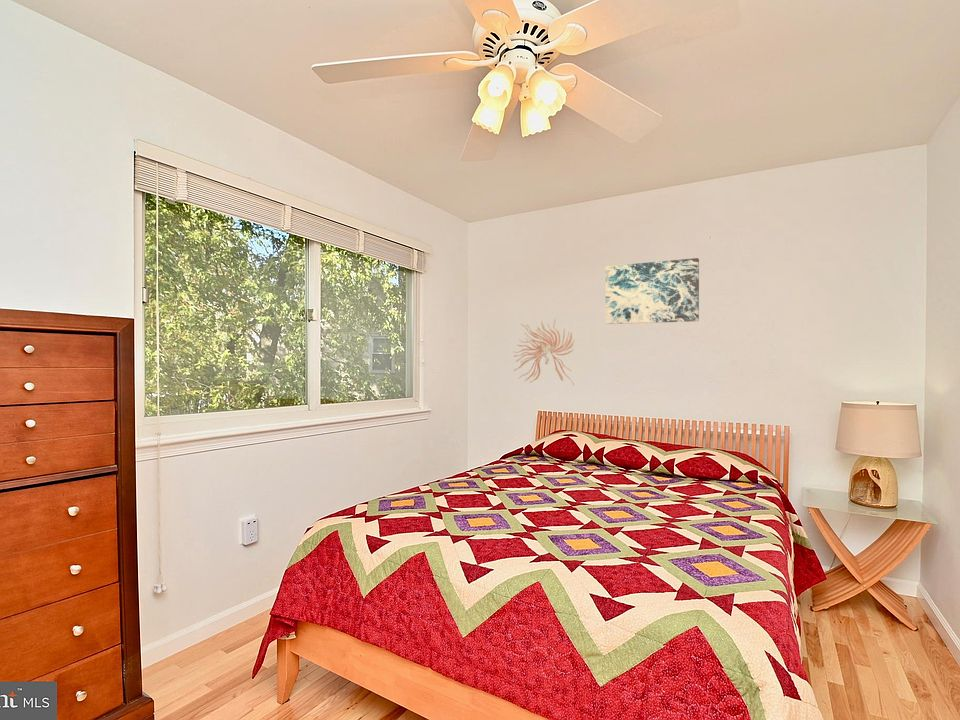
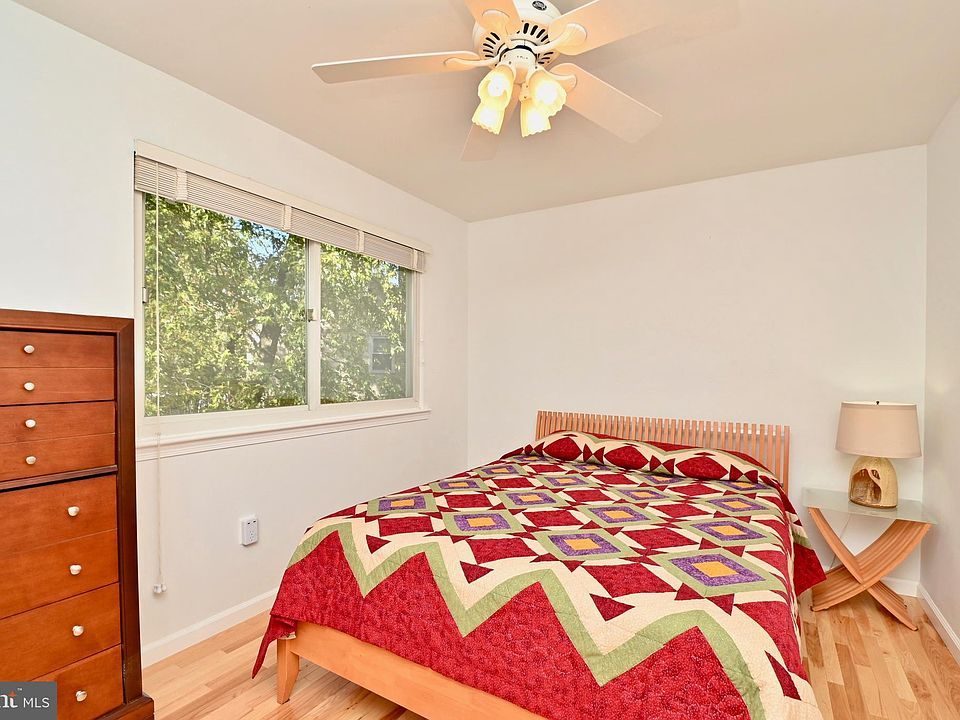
- wall art [605,257,700,325]
- wall sculpture [513,319,576,387]
